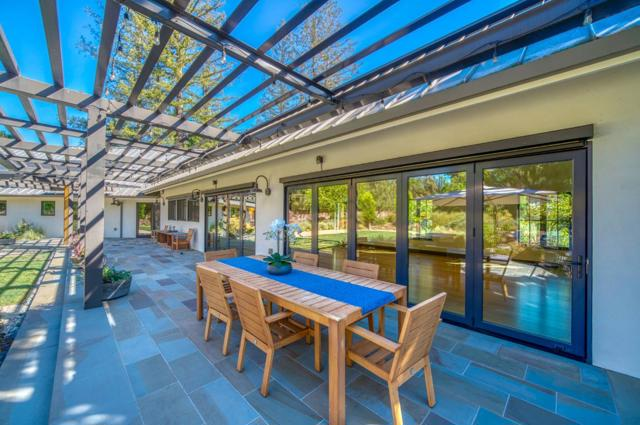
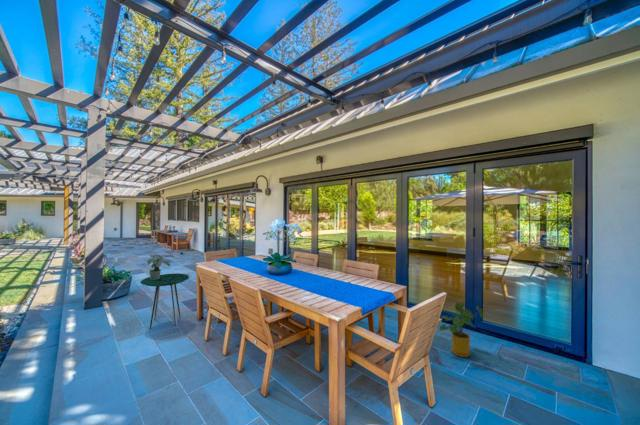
+ side table [139,273,190,330]
+ house plant [438,302,485,358]
+ potted plant [146,254,171,280]
